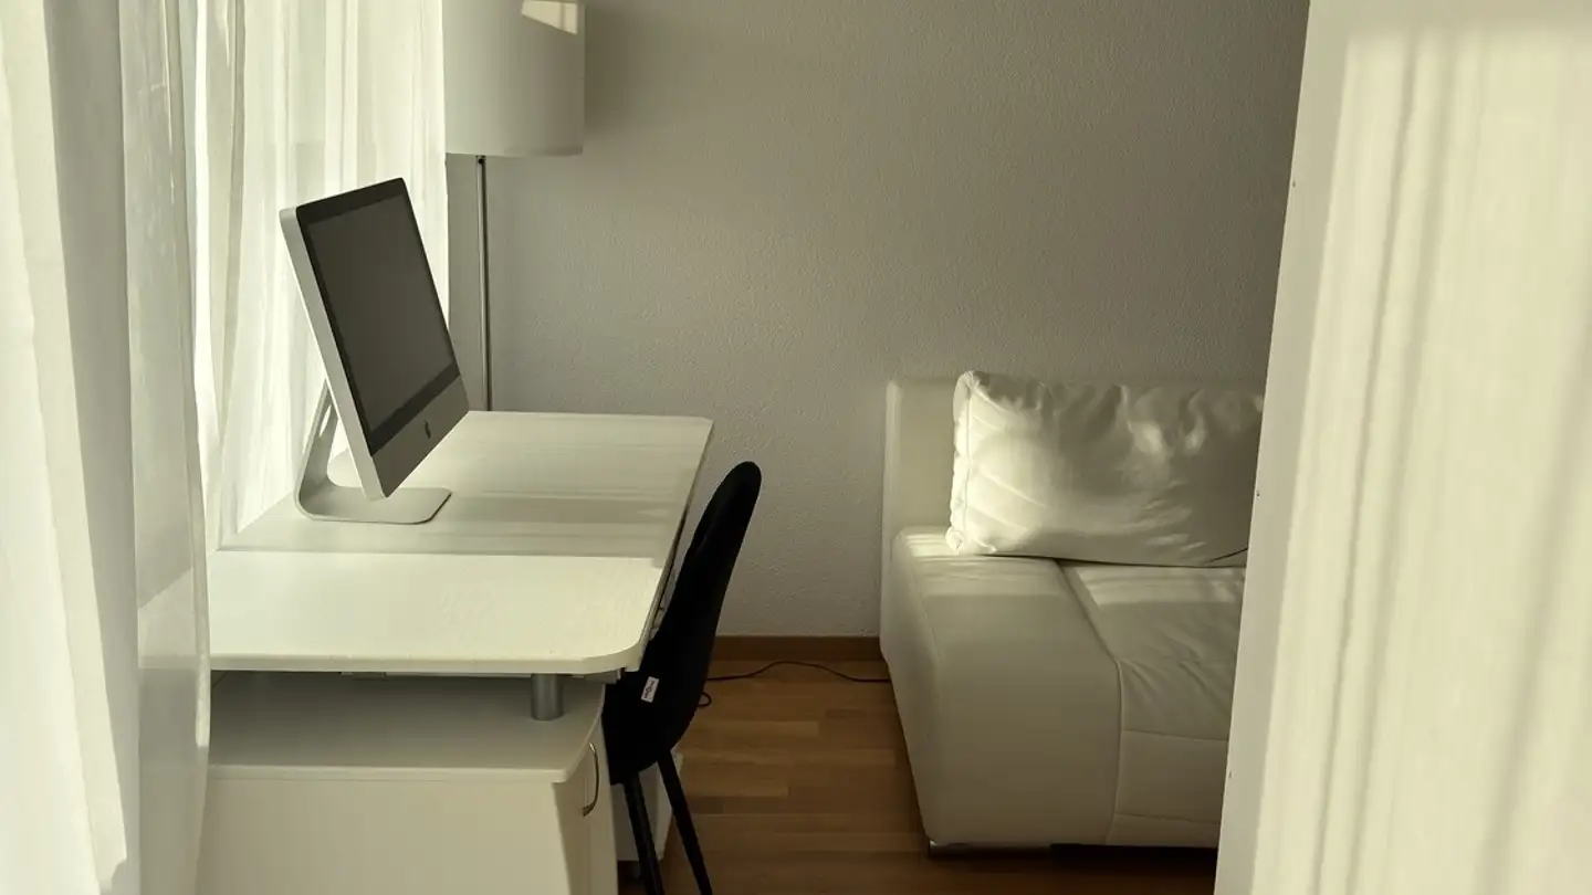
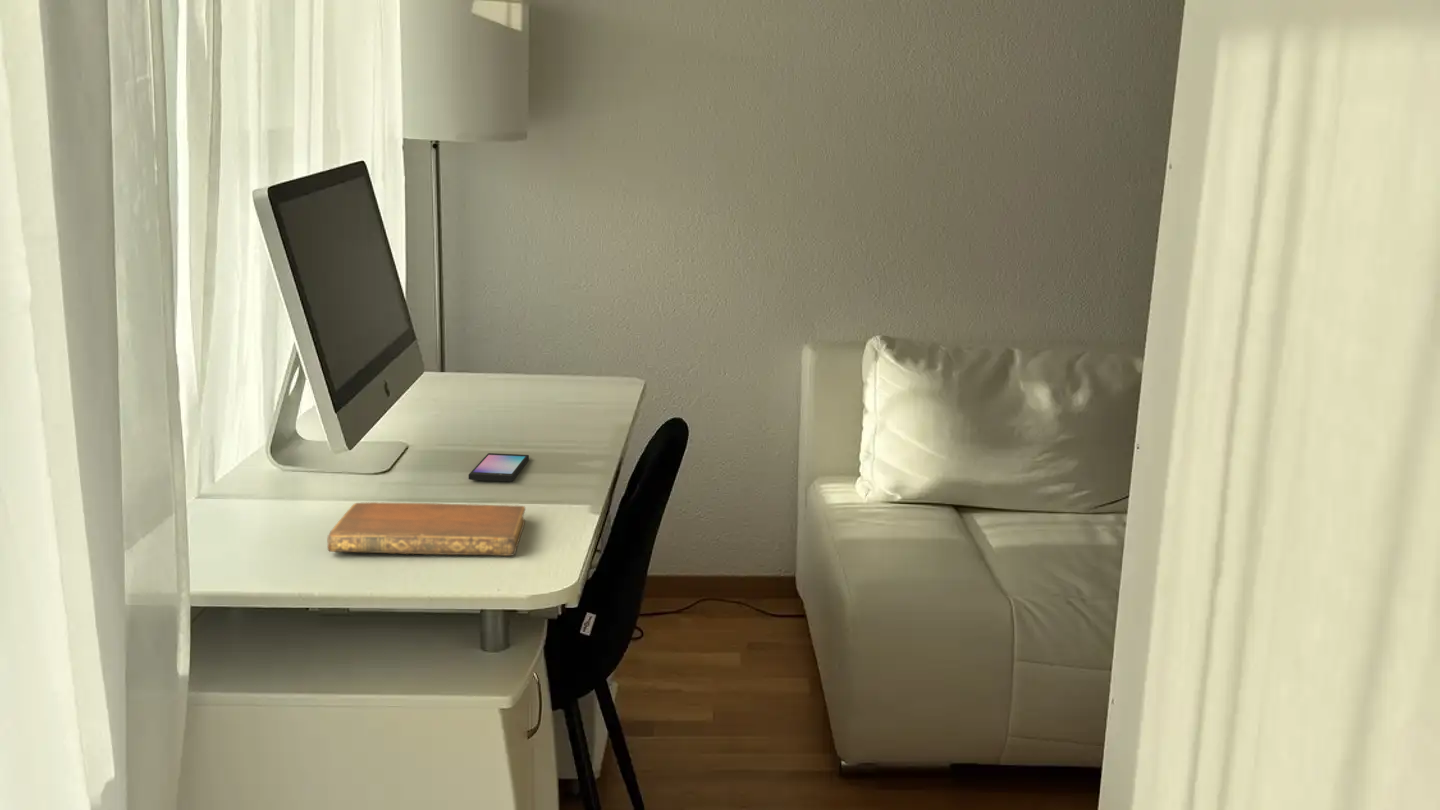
+ smartphone [468,452,530,483]
+ notebook [326,501,527,557]
